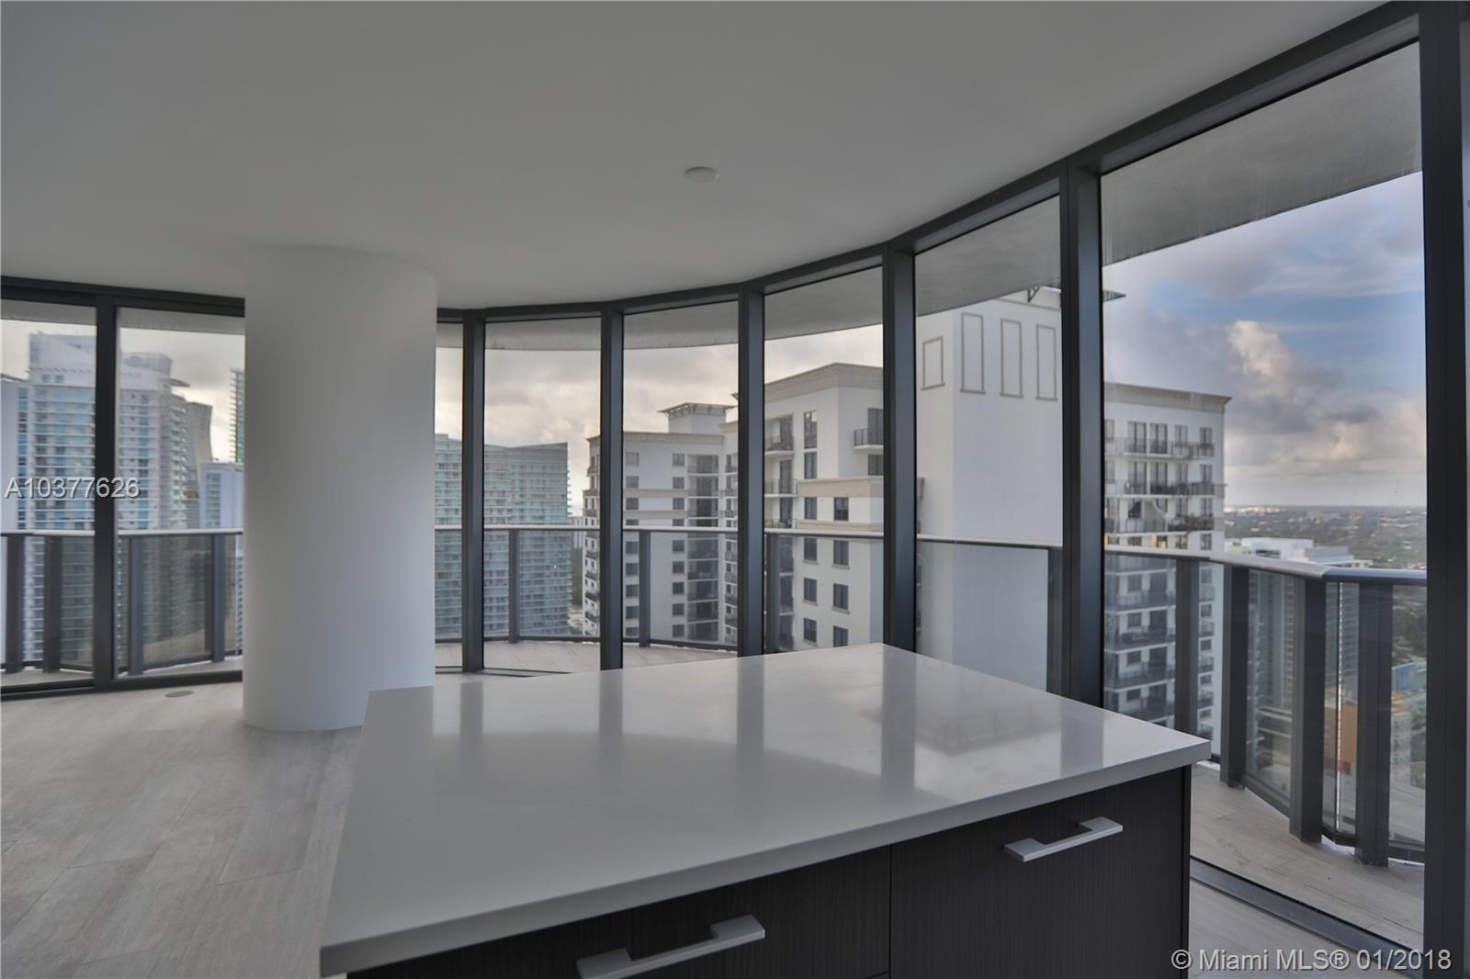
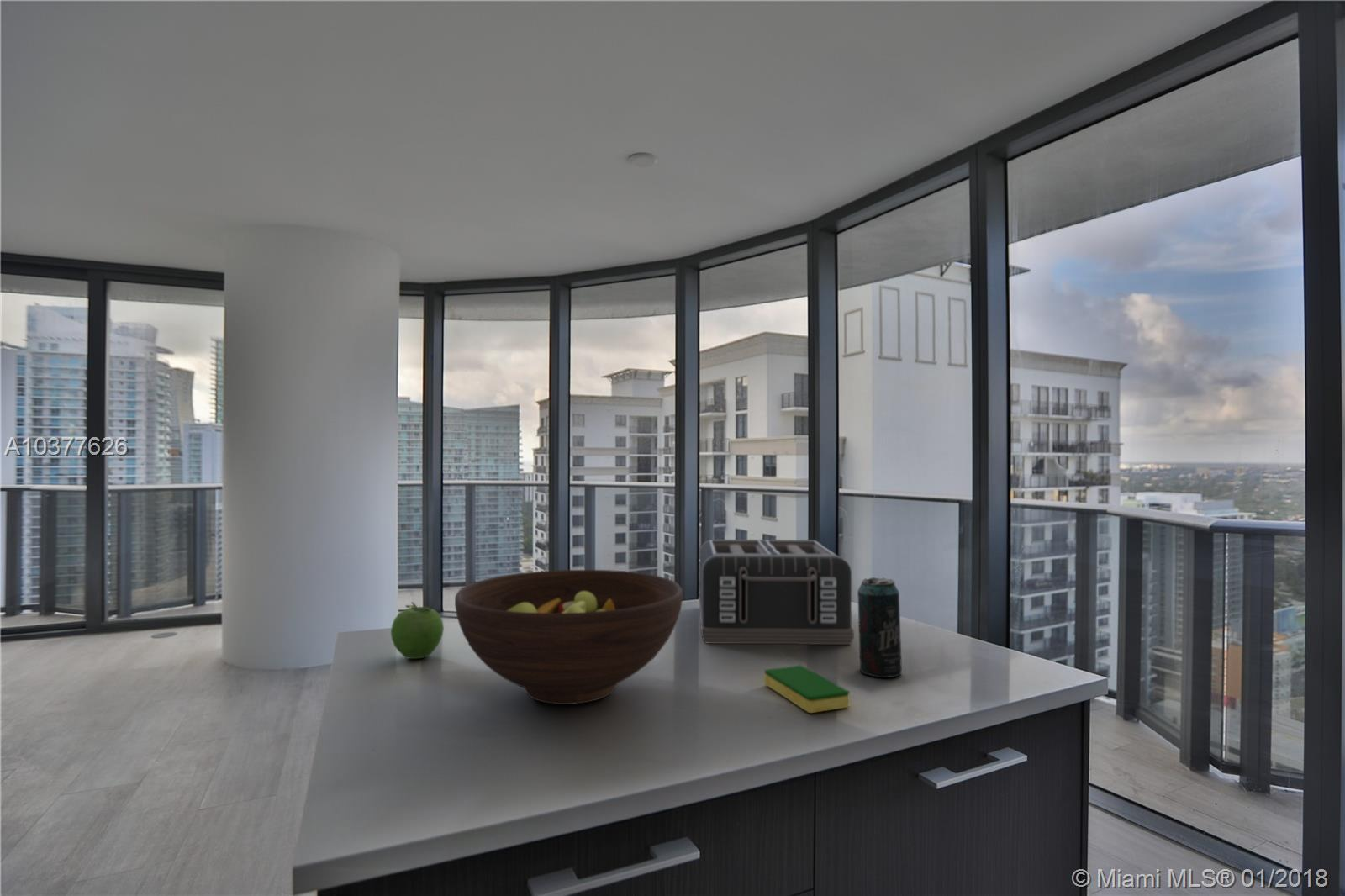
+ fruit [390,601,445,660]
+ beverage can [857,577,903,678]
+ dish sponge [763,665,850,714]
+ toaster [698,539,855,646]
+ fruit bowl [454,569,683,705]
